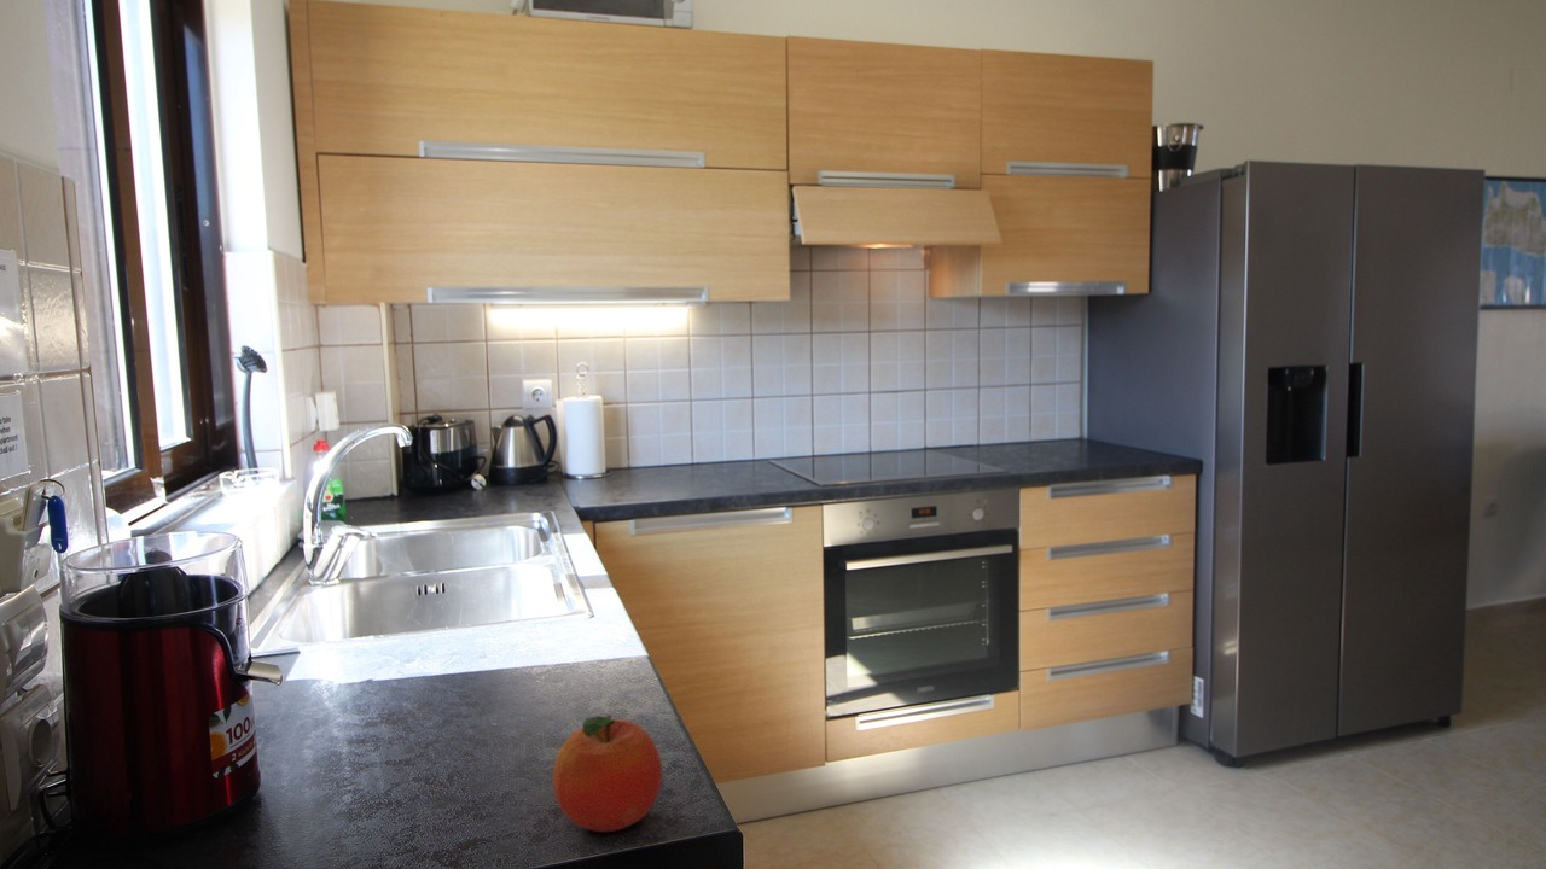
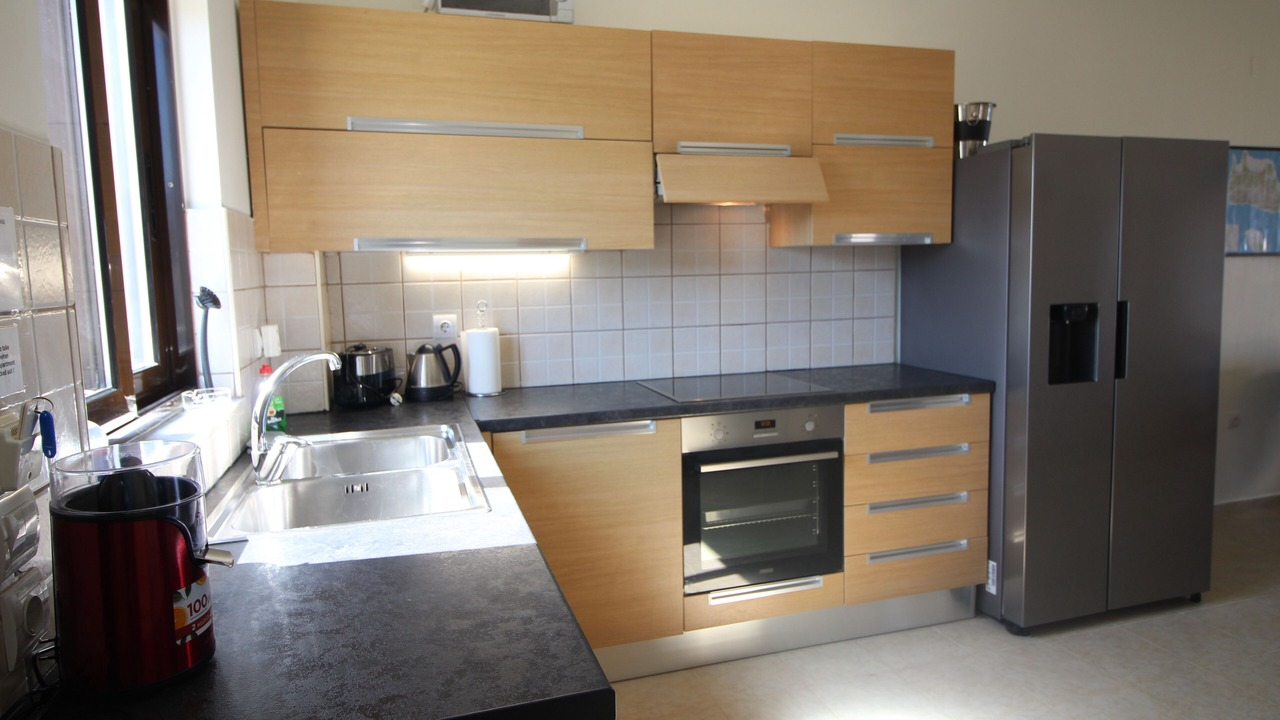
- fruit [552,713,663,833]
